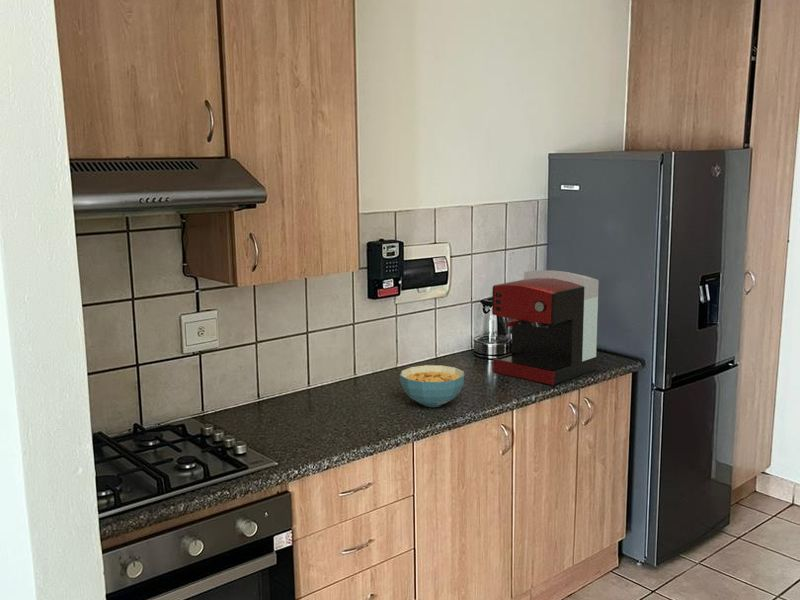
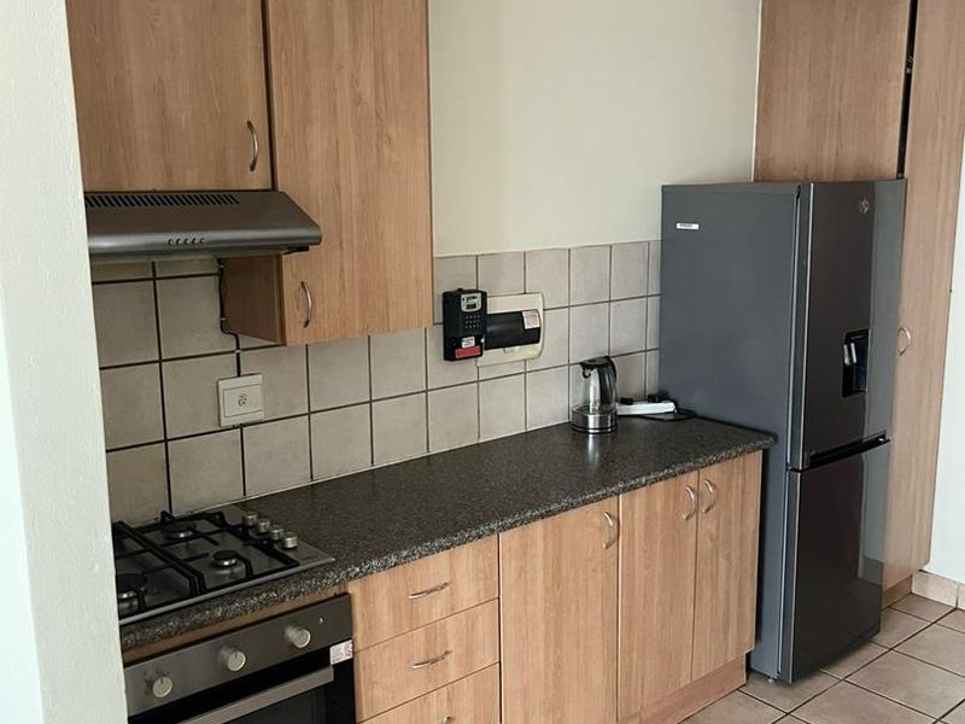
- coffee maker [491,269,600,386]
- cereal bowl [399,364,465,408]
